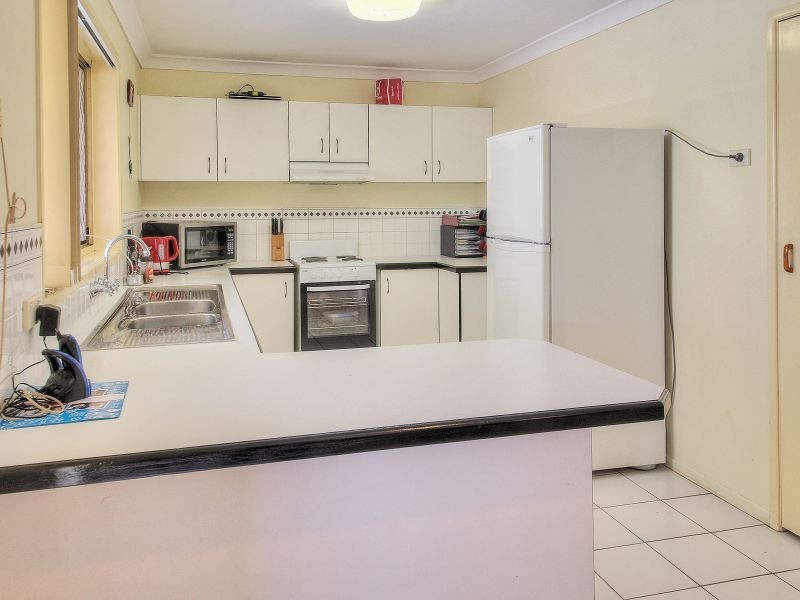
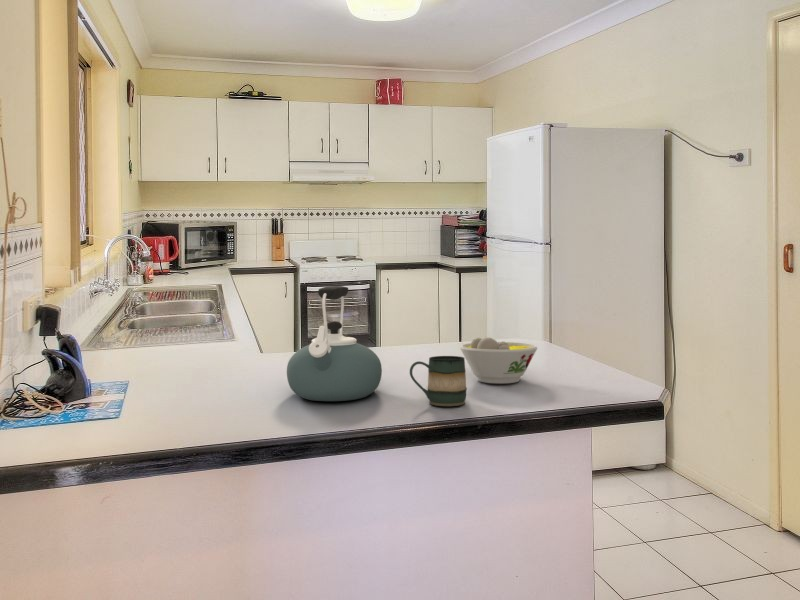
+ mug [409,355,468,407]
+ kettle [286,285,383,402]
+ bowl [459,336,538,384]
